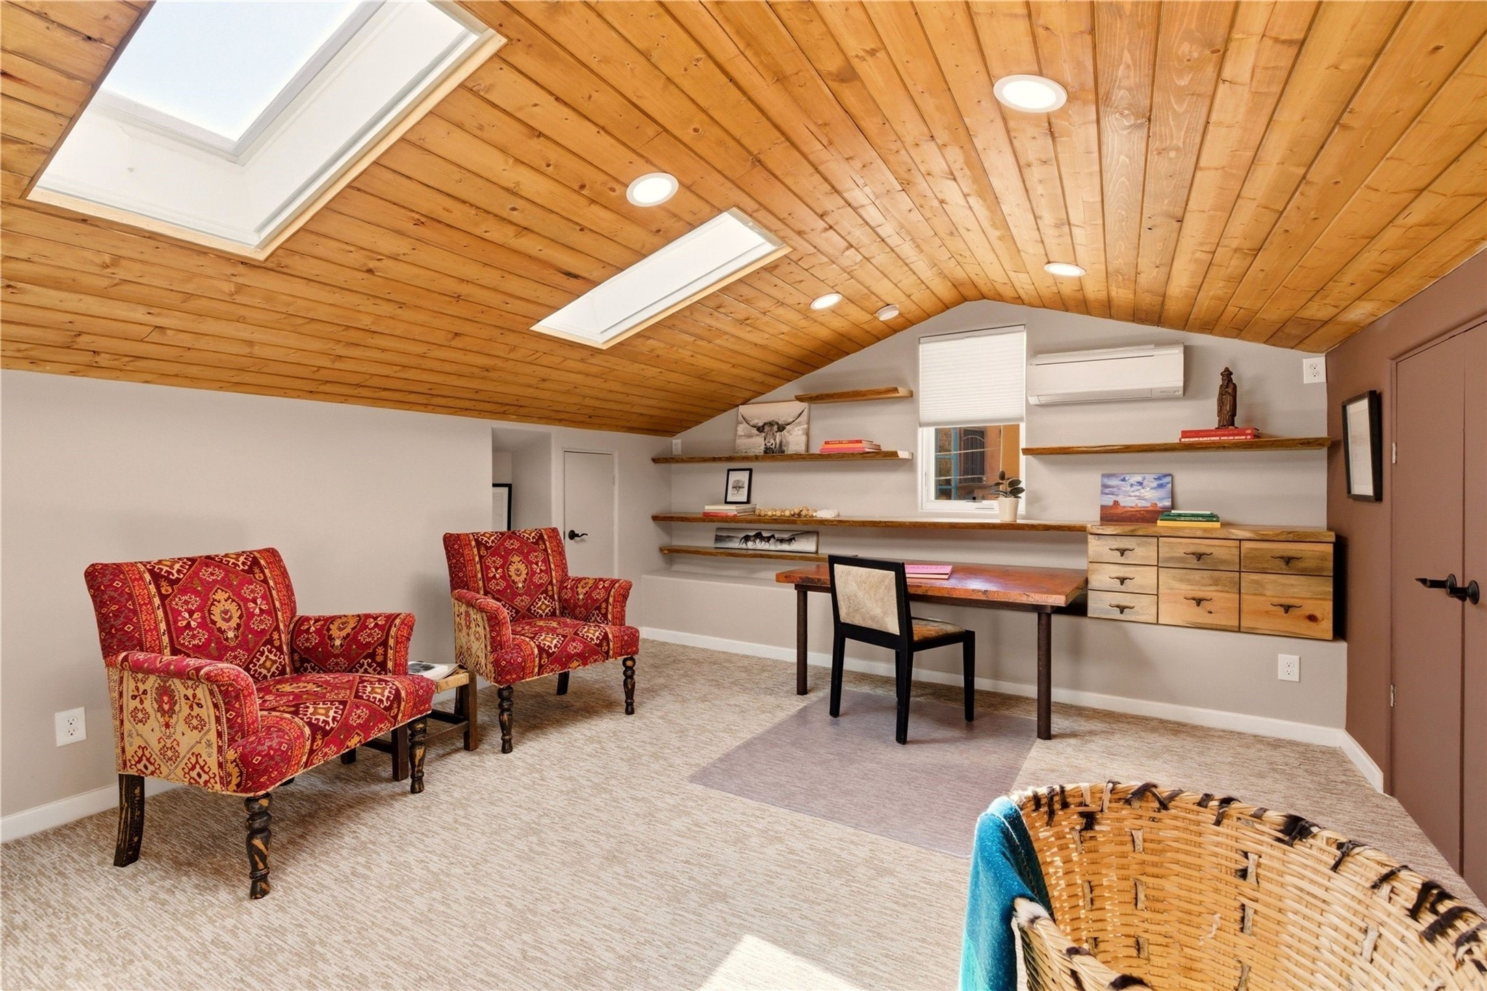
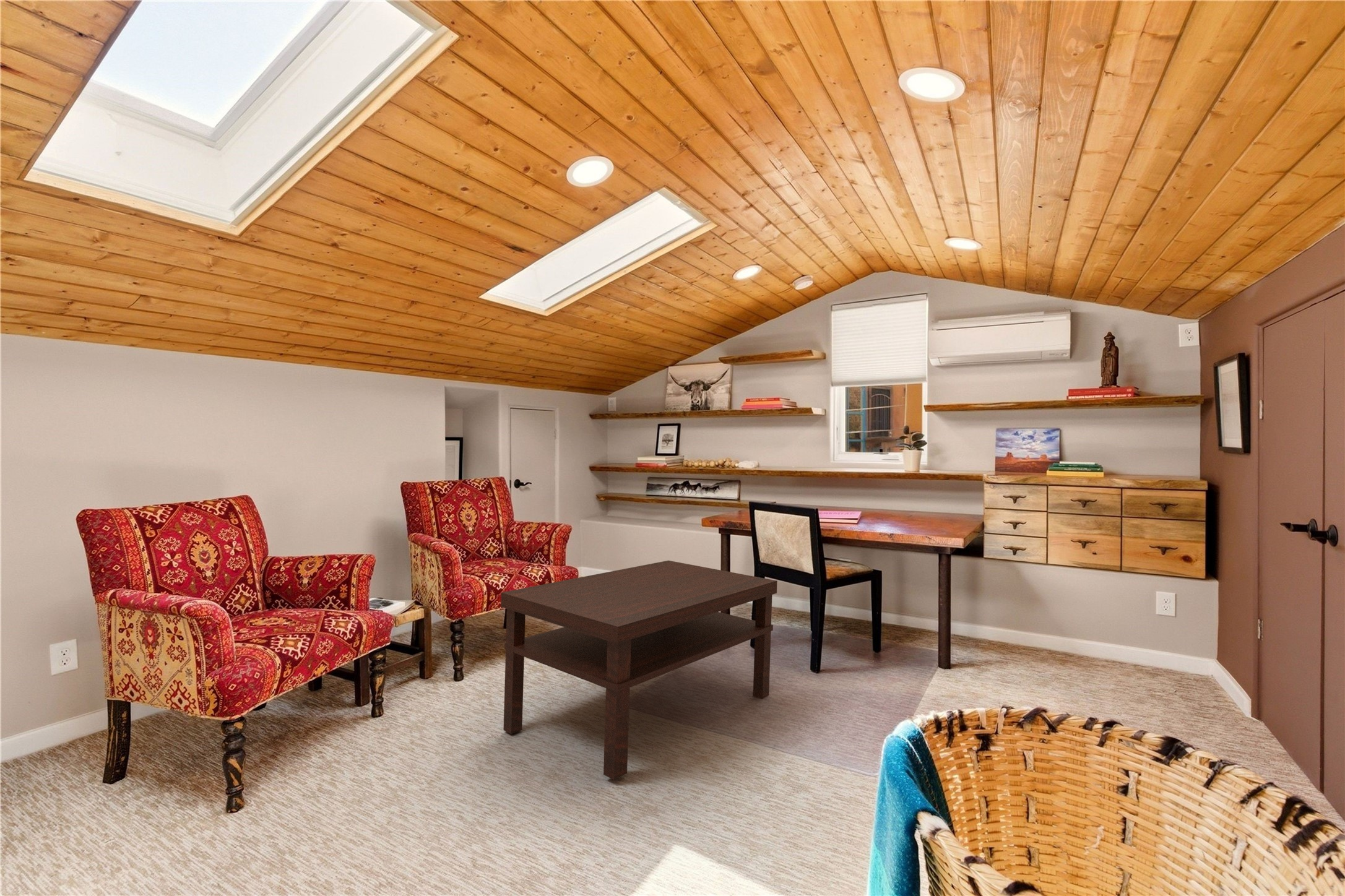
+ coffee table [500,560,778,780]
